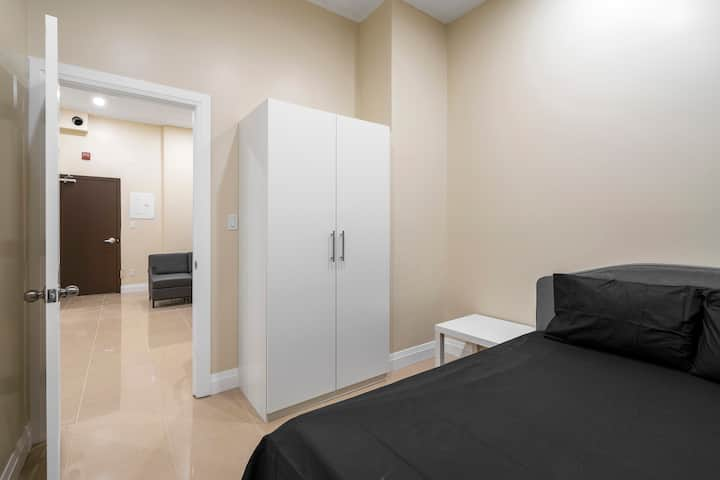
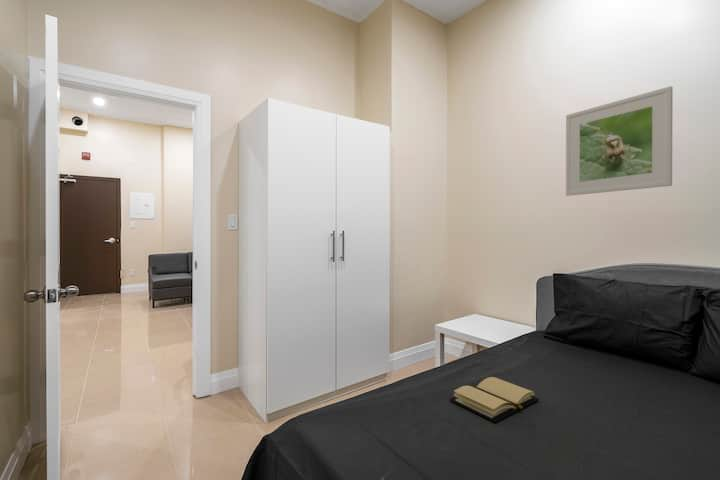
+ book [448,376,540,423]
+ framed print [565,85,674,197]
